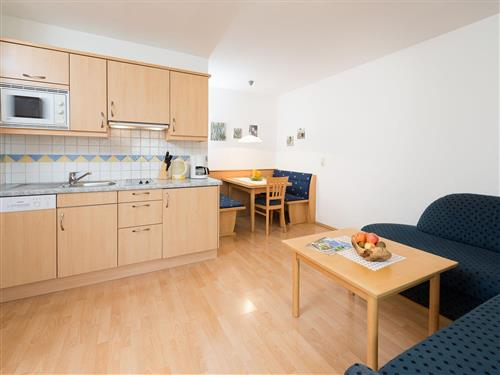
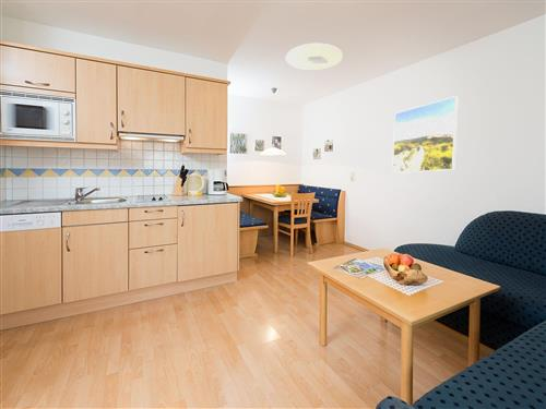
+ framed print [391,95,460,175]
+ ceiling light [285,43,344,72]
